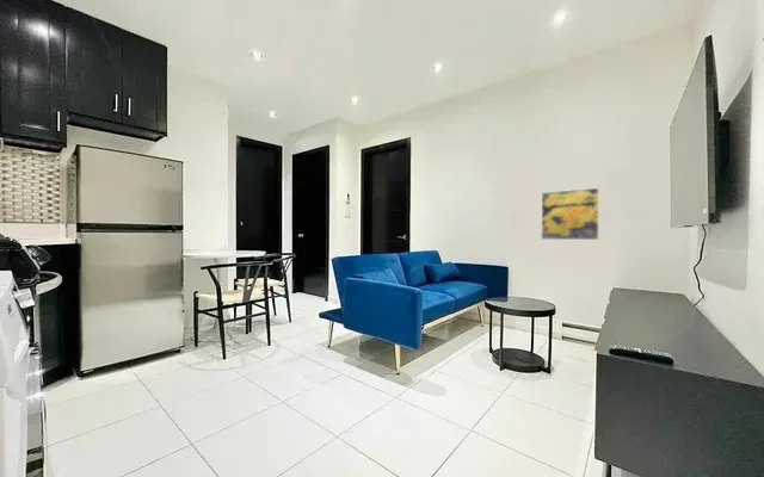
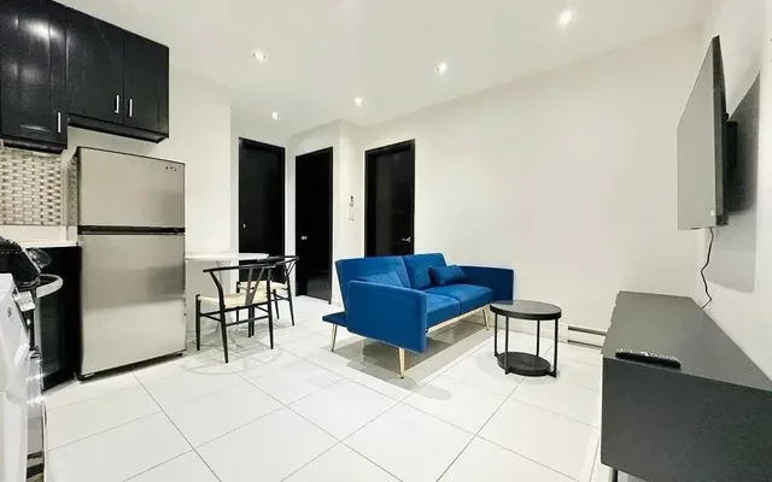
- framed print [540,187,600,241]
